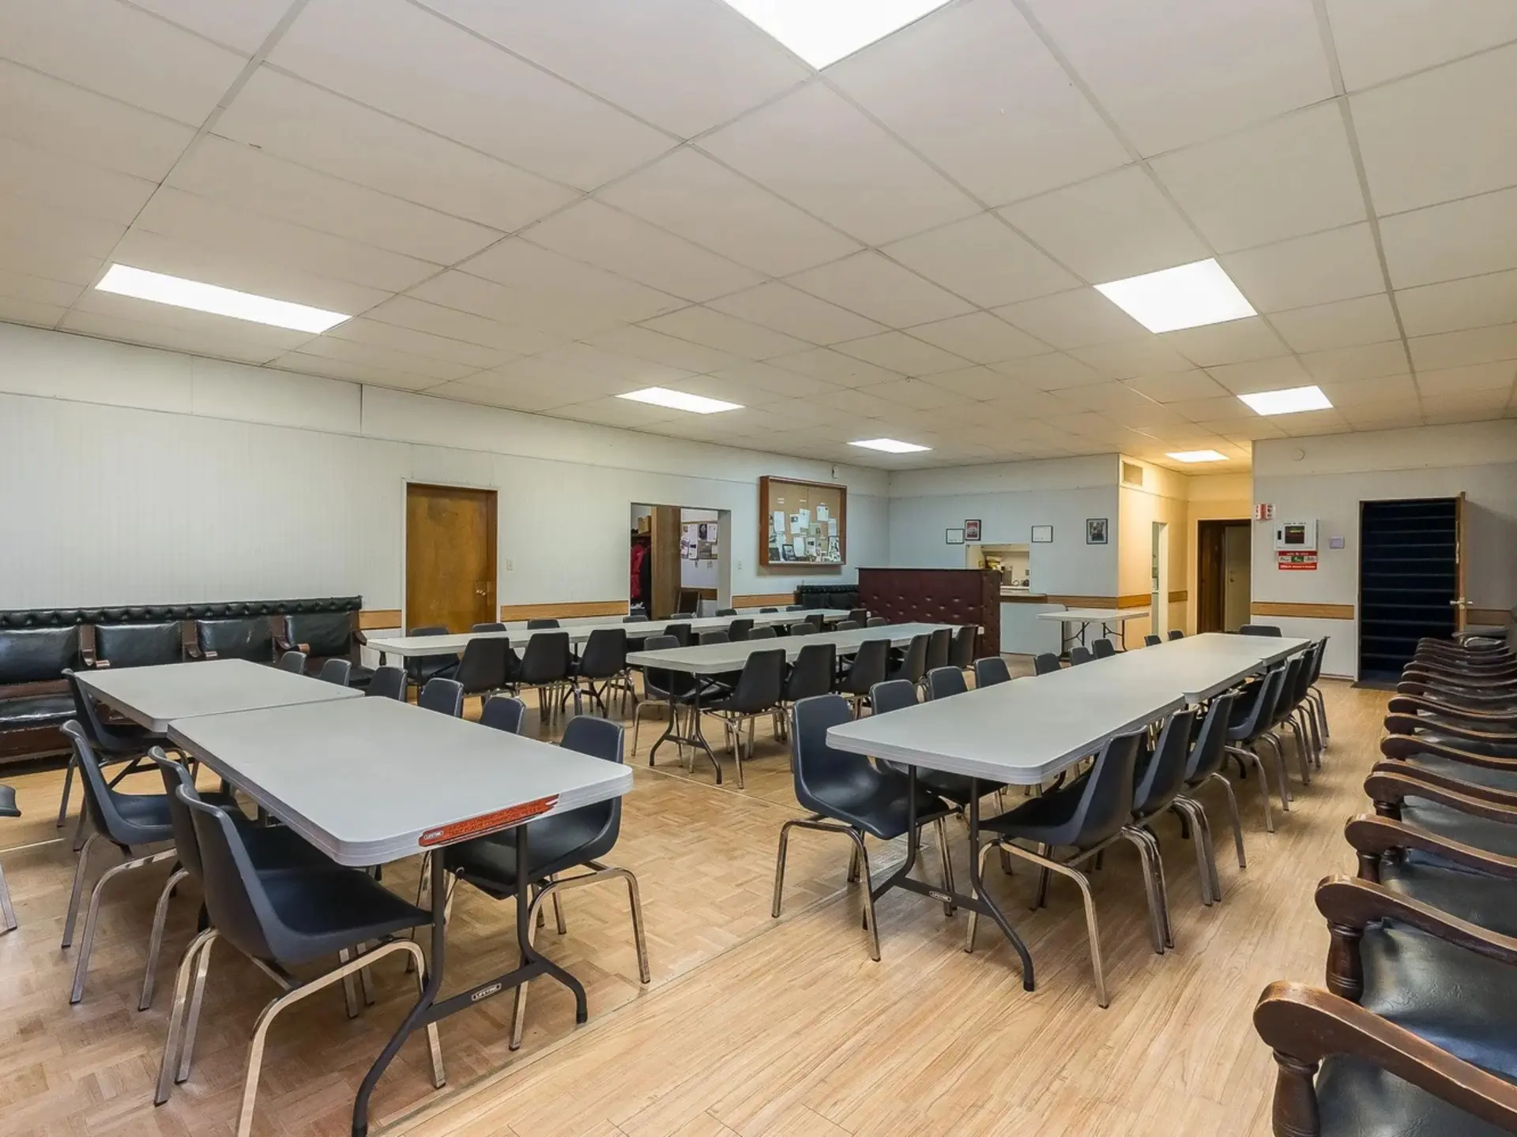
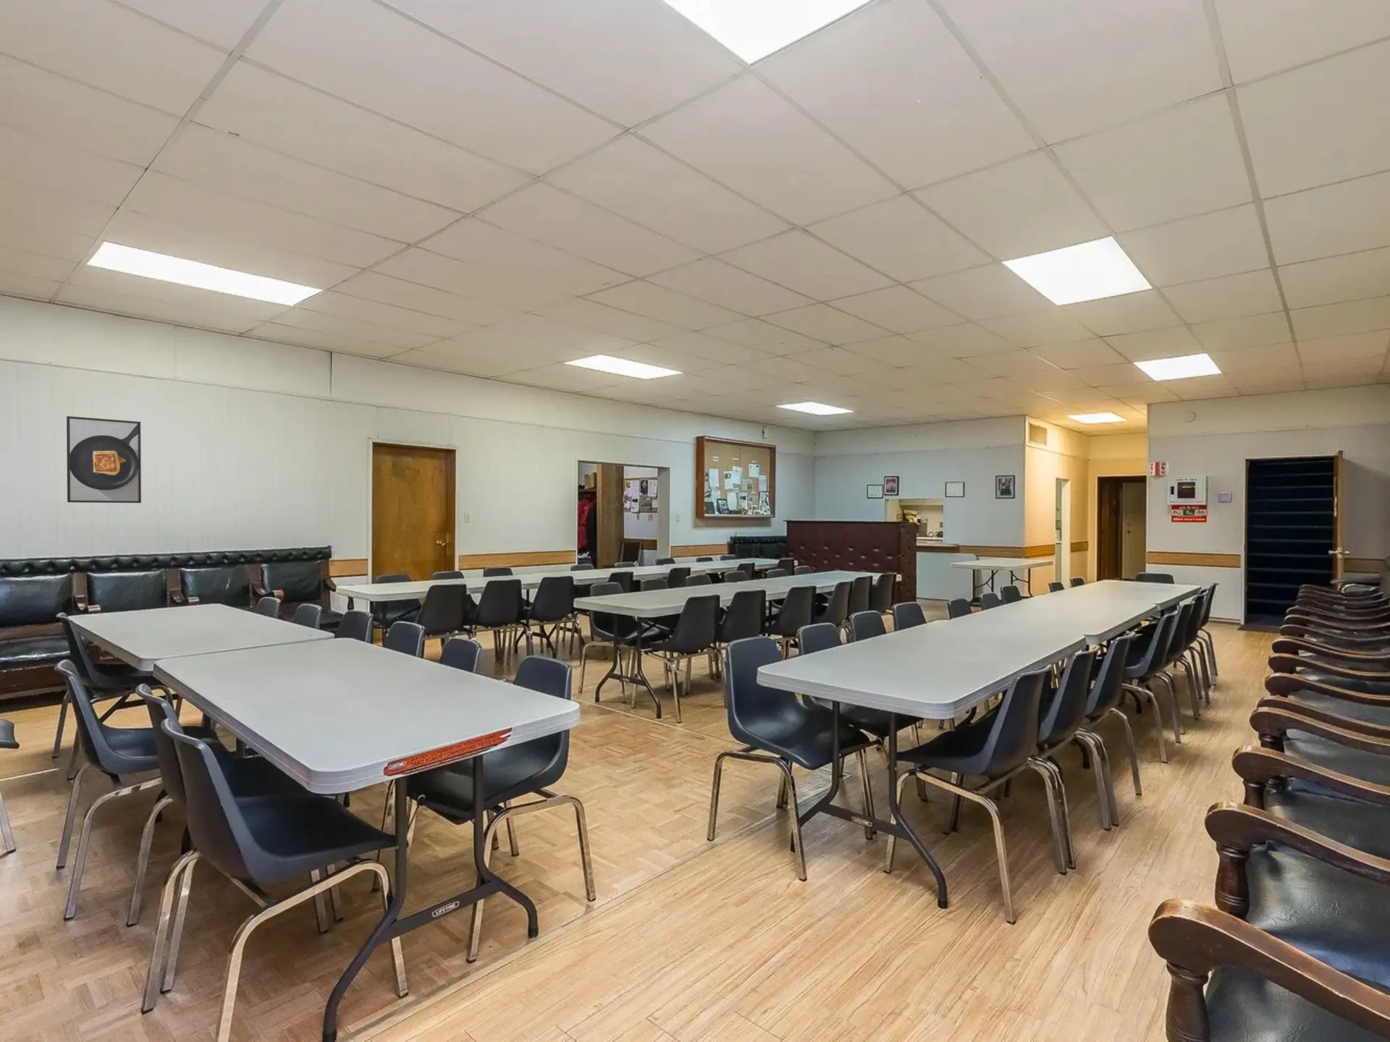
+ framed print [66,415,142,503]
